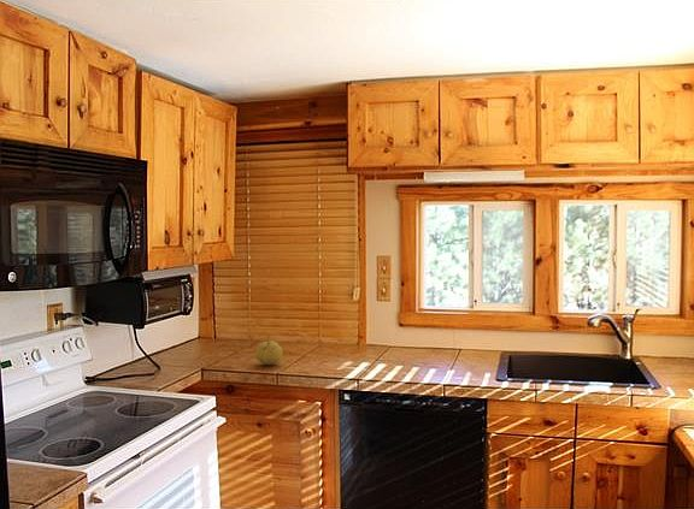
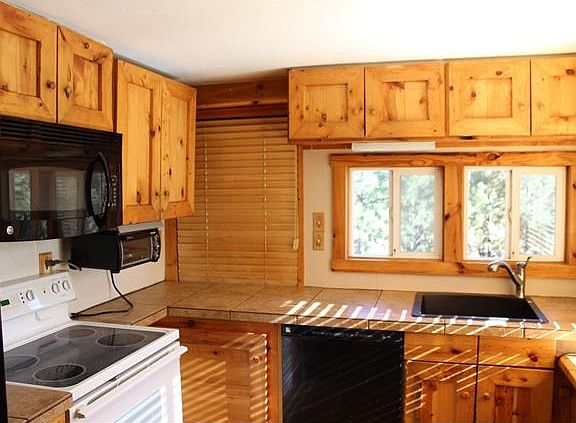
- fruit [253,339,284,366]
